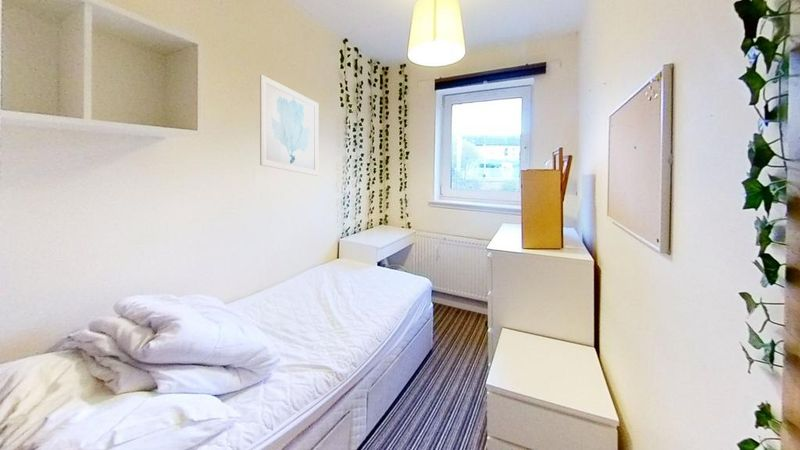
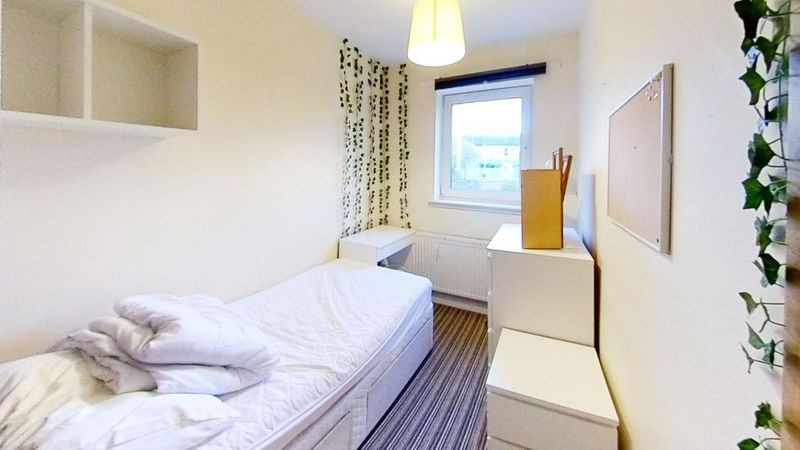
- wall art [259,73,319,177]
